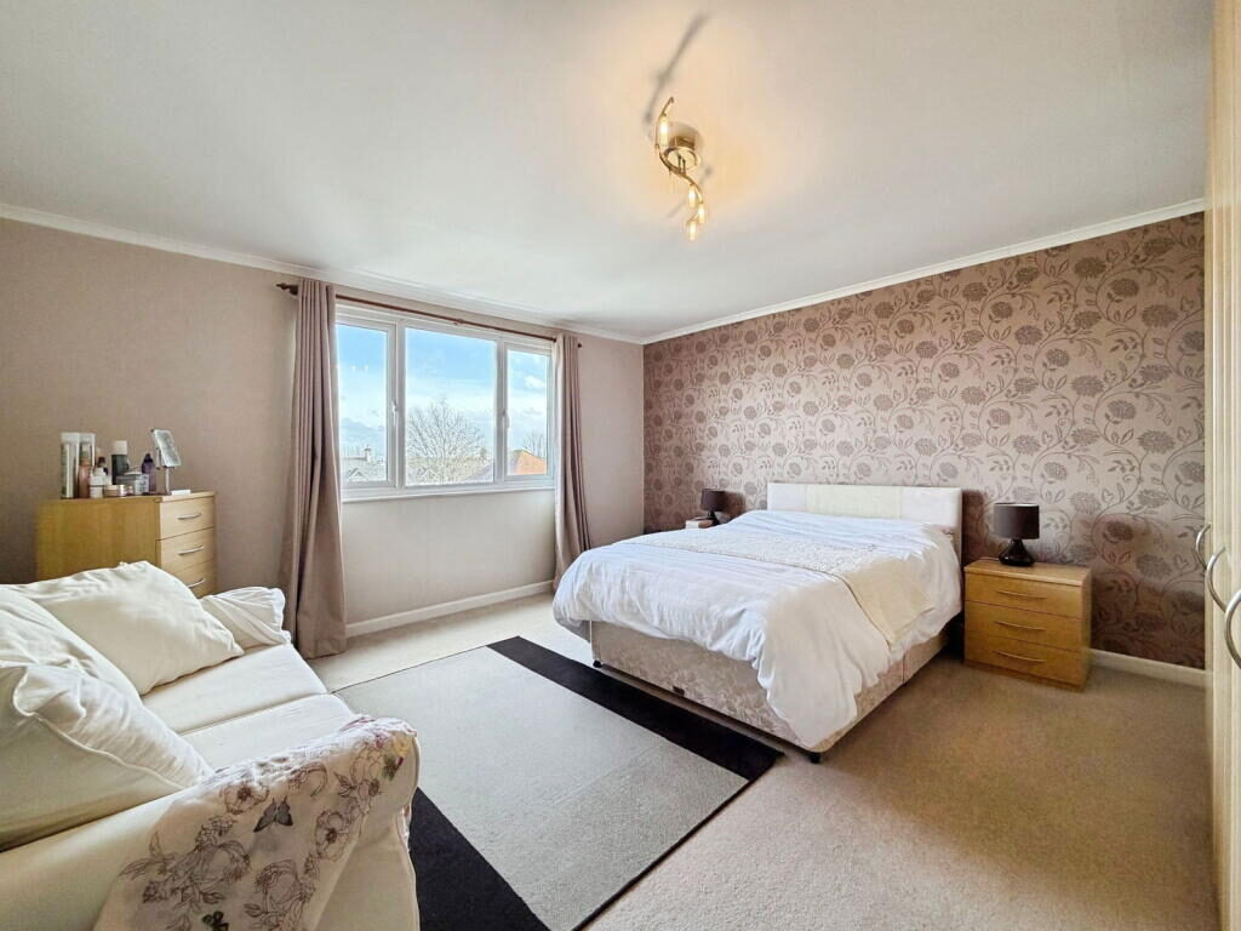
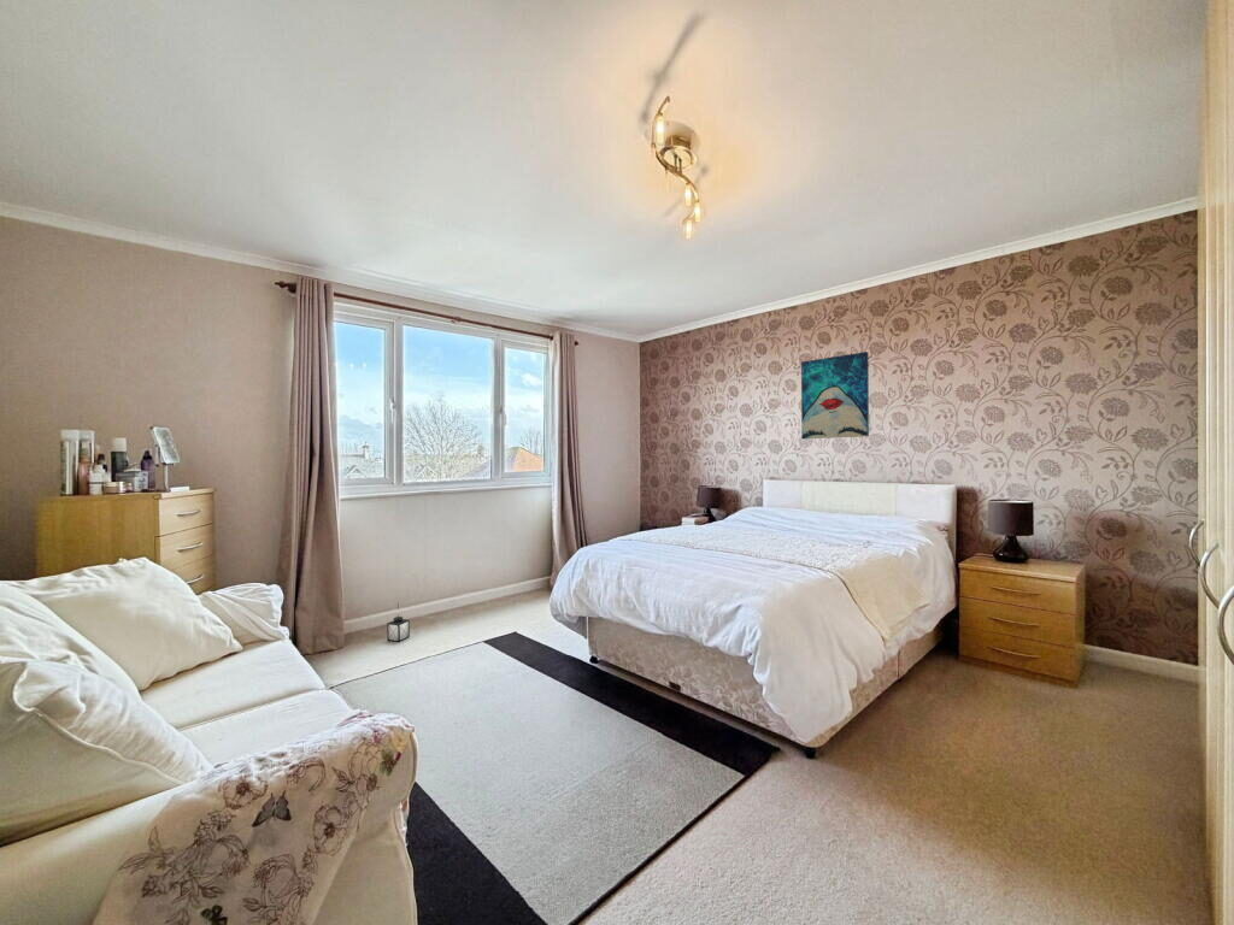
+ wall art [800,350,870,440]
+ lantern [386,602,411,643]
